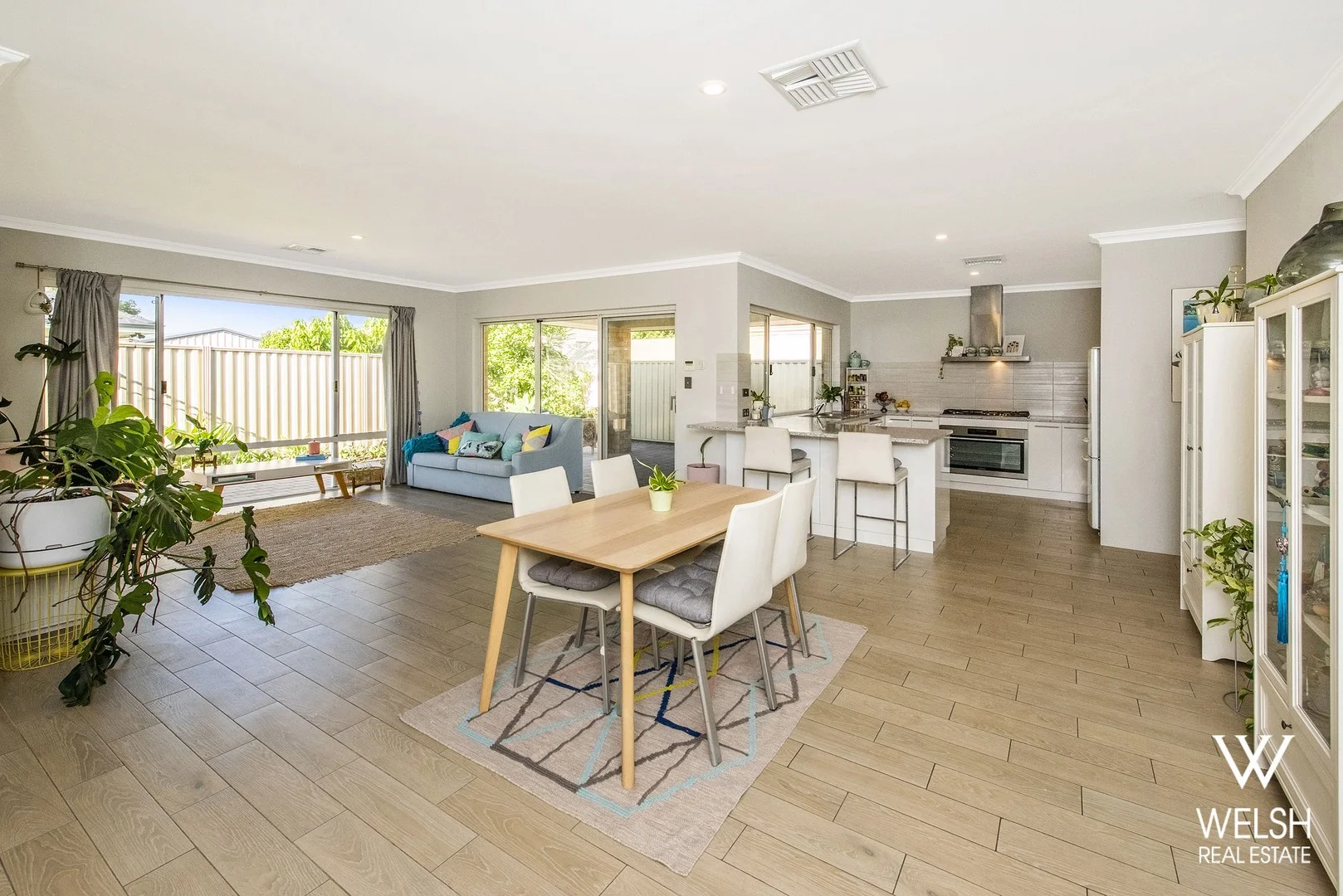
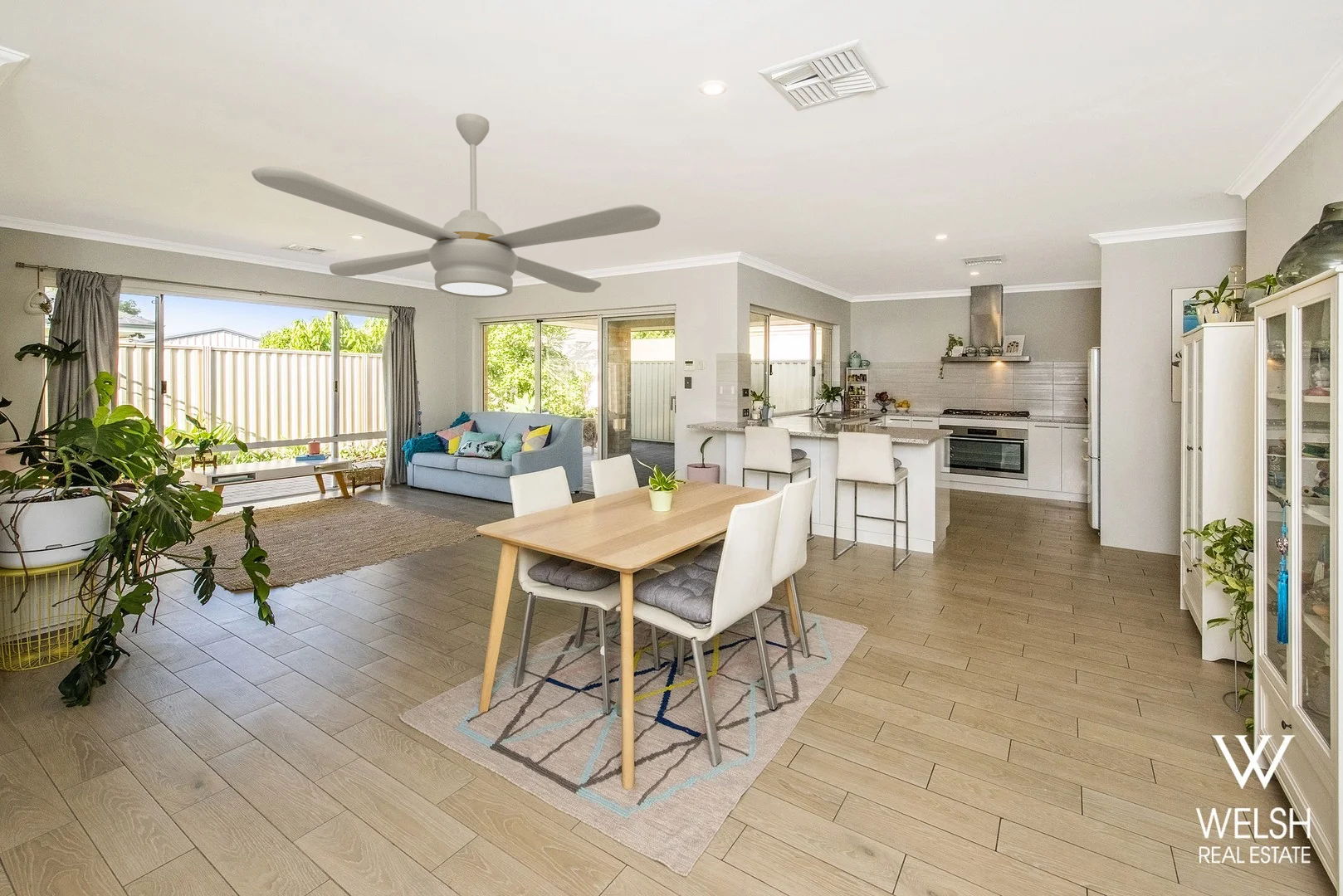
+ ceiling fan [251,113,662,299]
